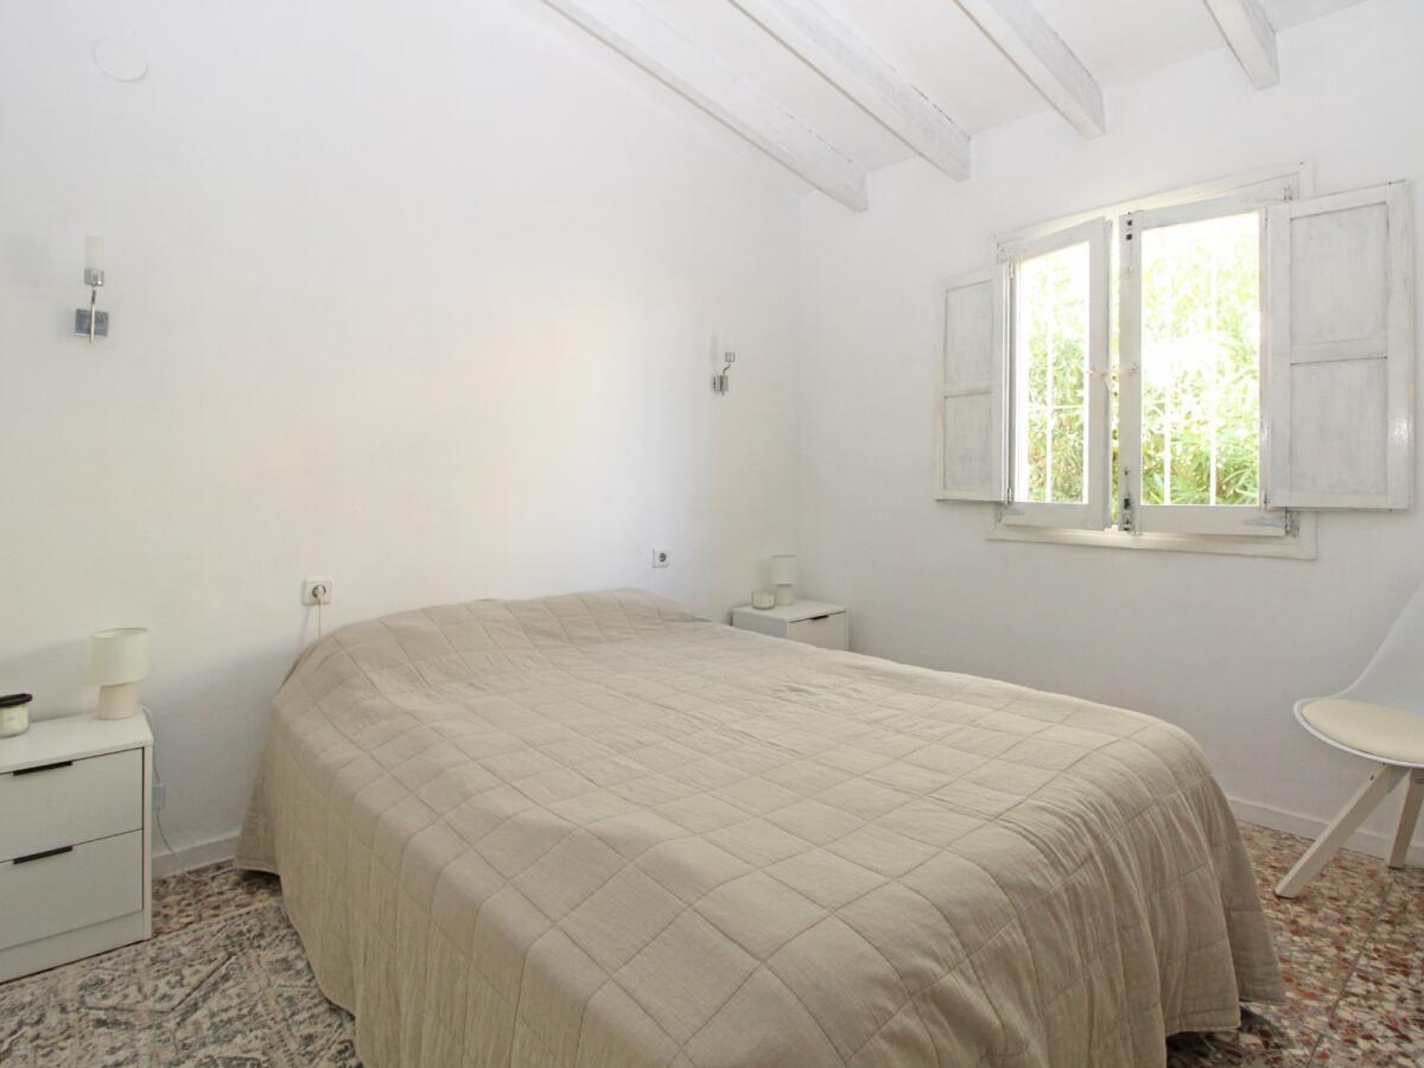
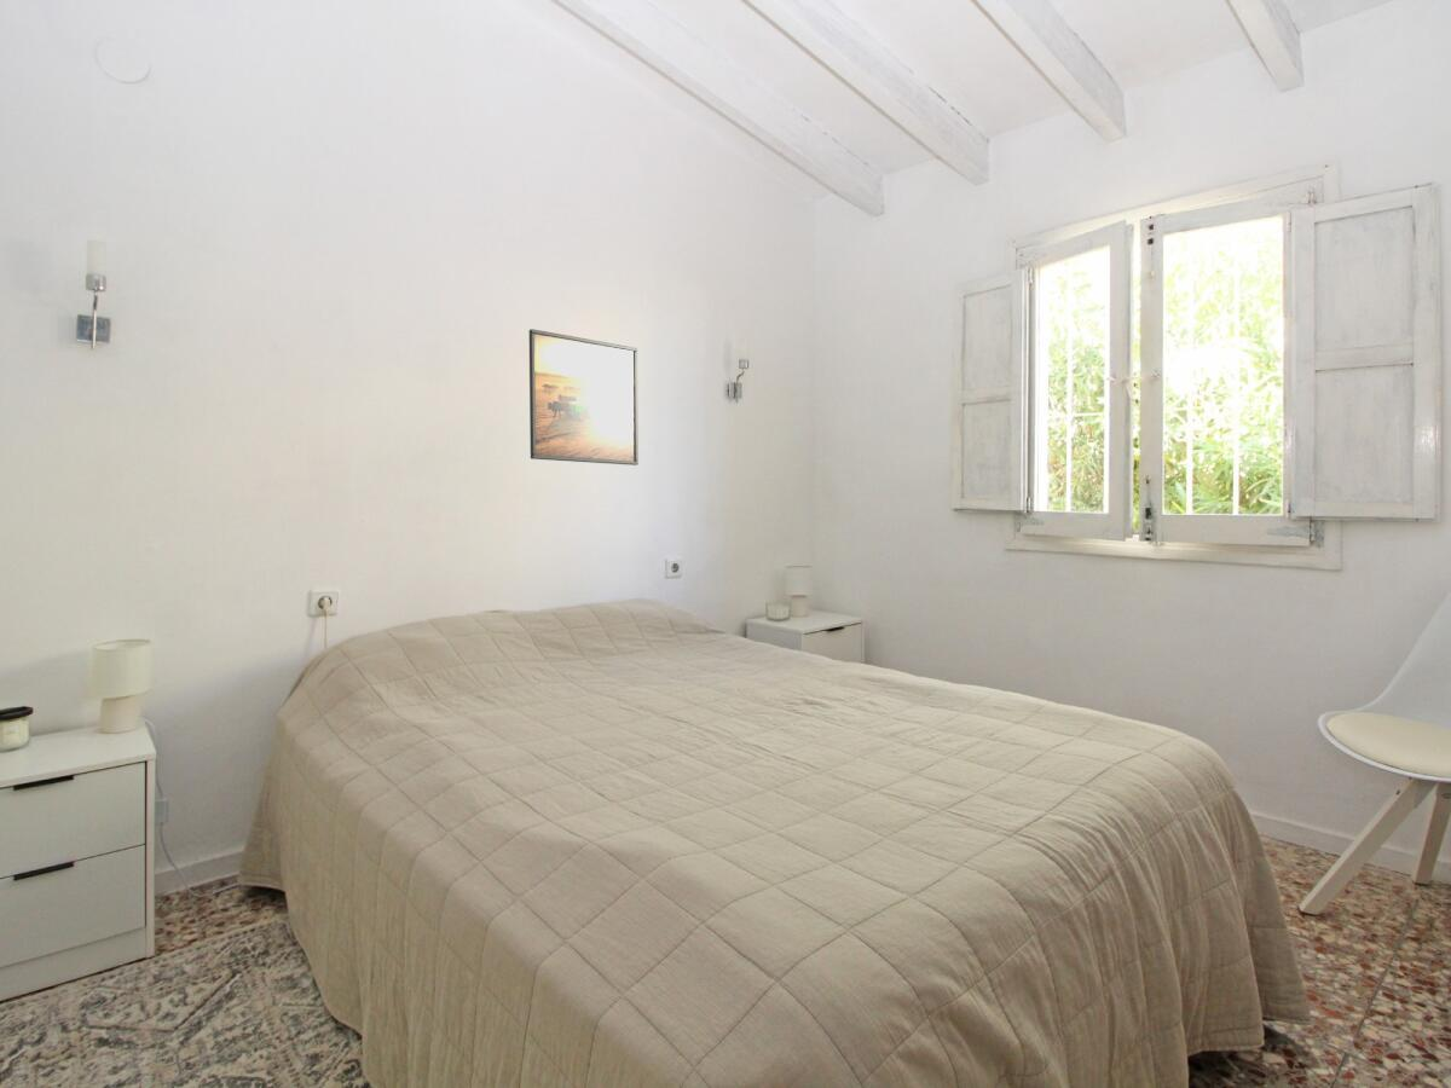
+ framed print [528,328,640,467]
